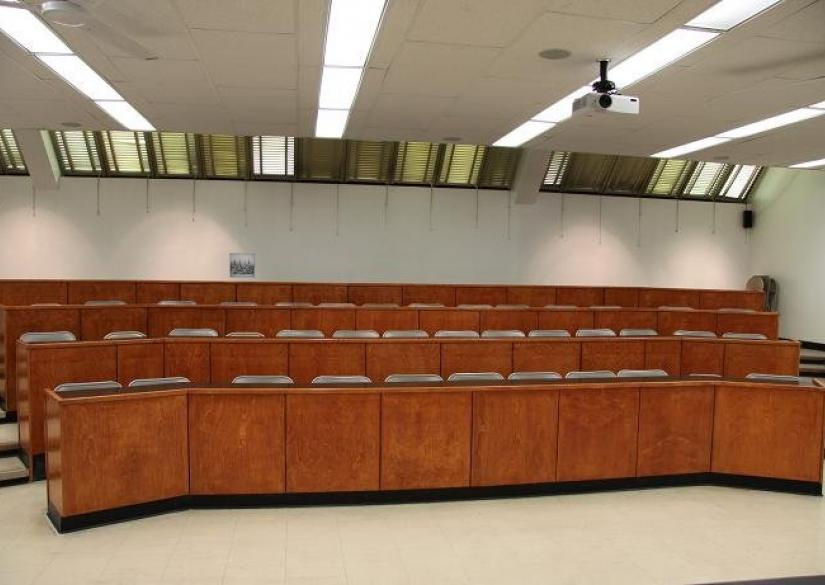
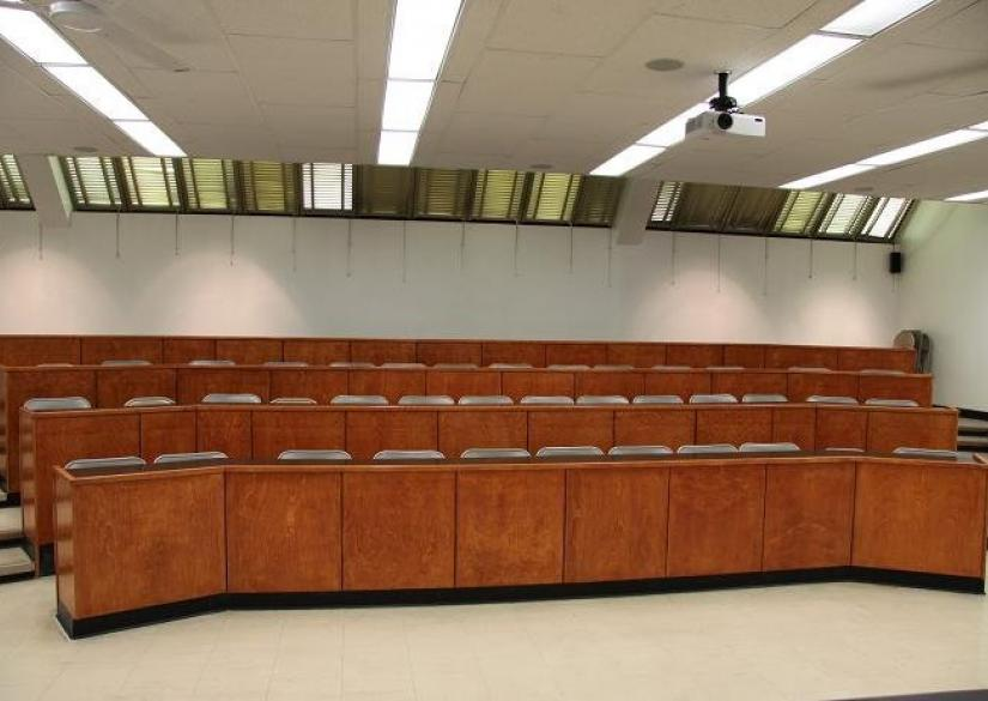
- wall art [228,252,256,279]
